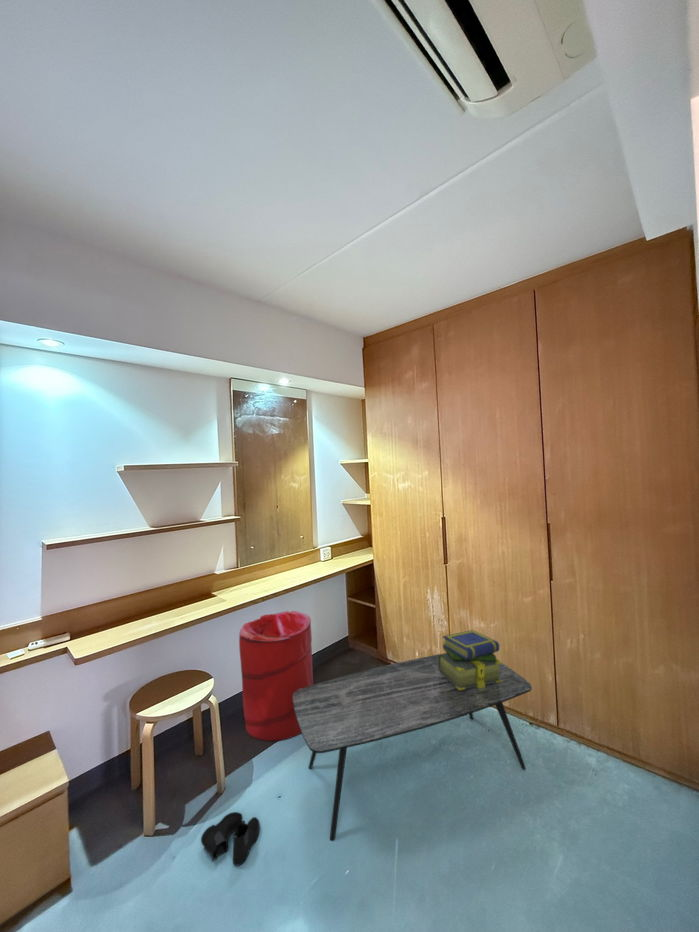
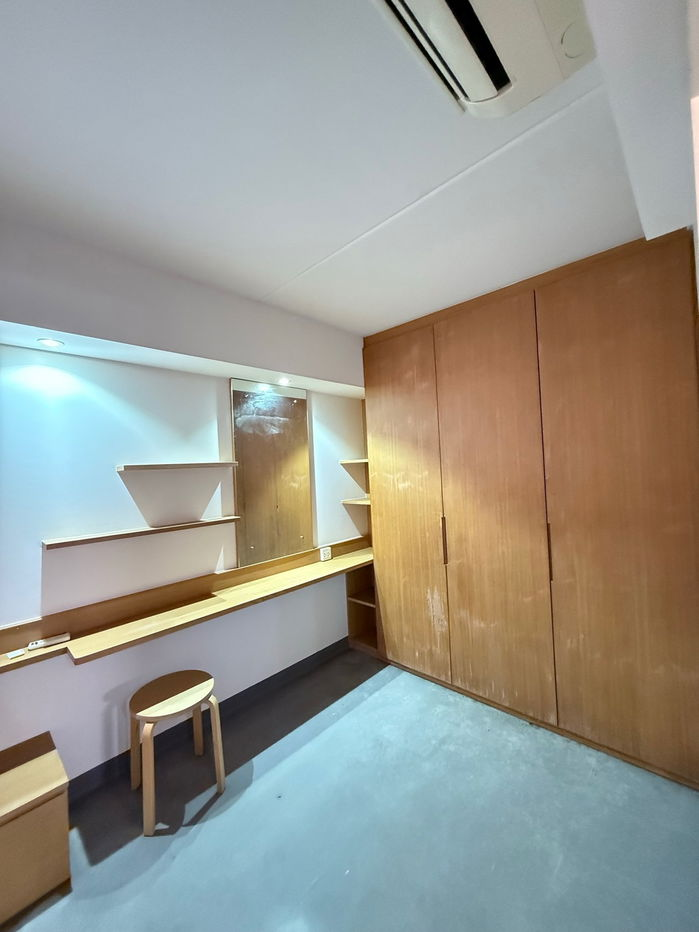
- stack of books [438,629,502,690]
- coffee table [293,652,533,842]
- laundry hamper [238,610,314,742]
- boots [200,811,261,867]
